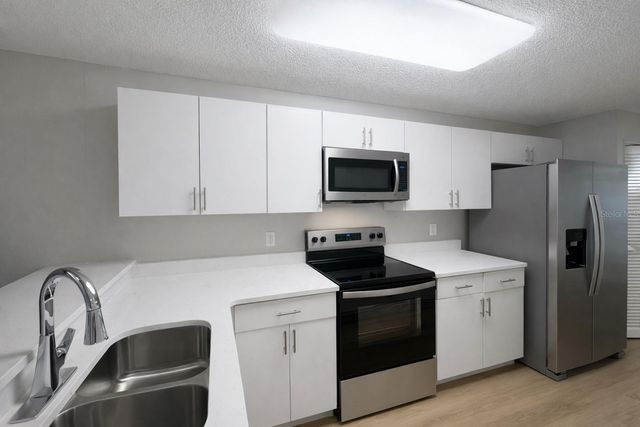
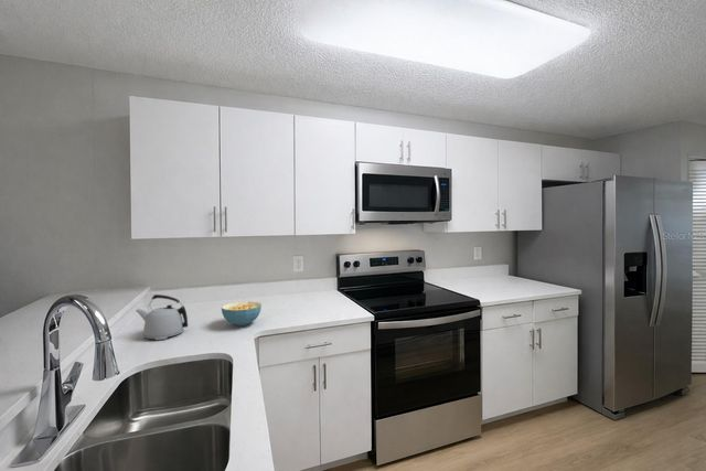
+ cereal bowl [221,300,263,328]
+ kettle [135,293,190,341]
